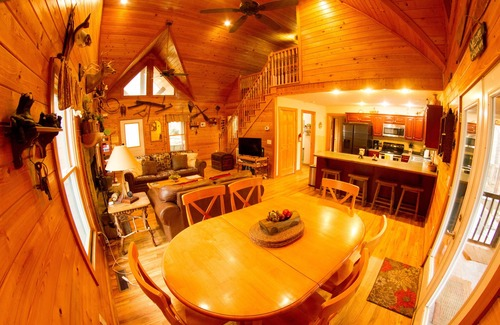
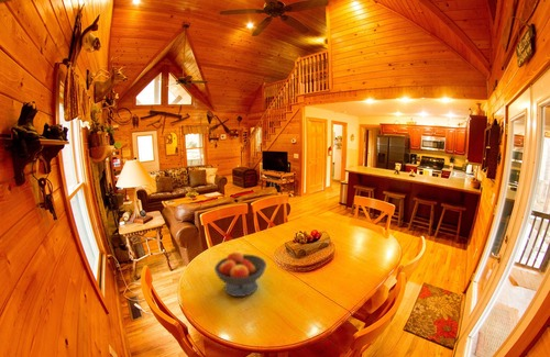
+ fruit bowl [213,249,267,298]
